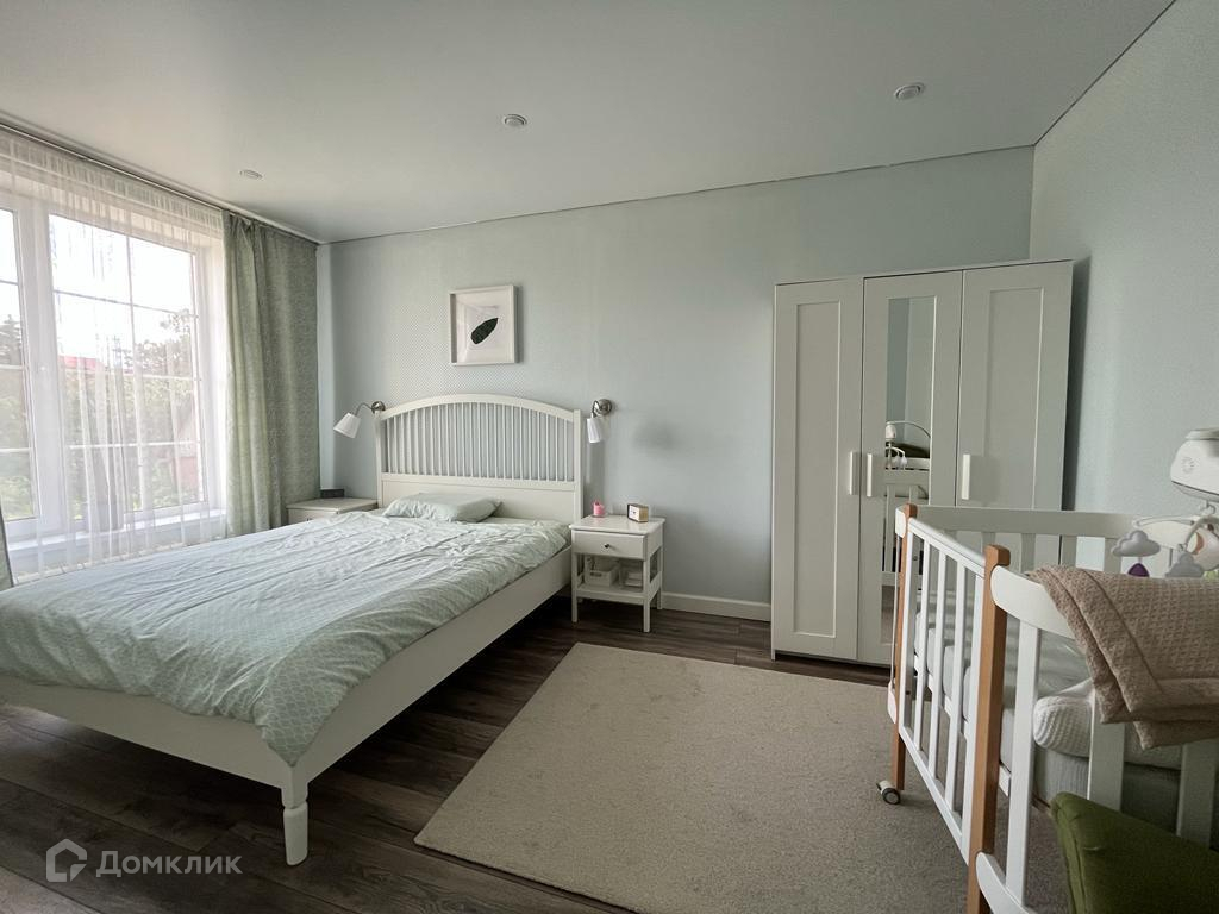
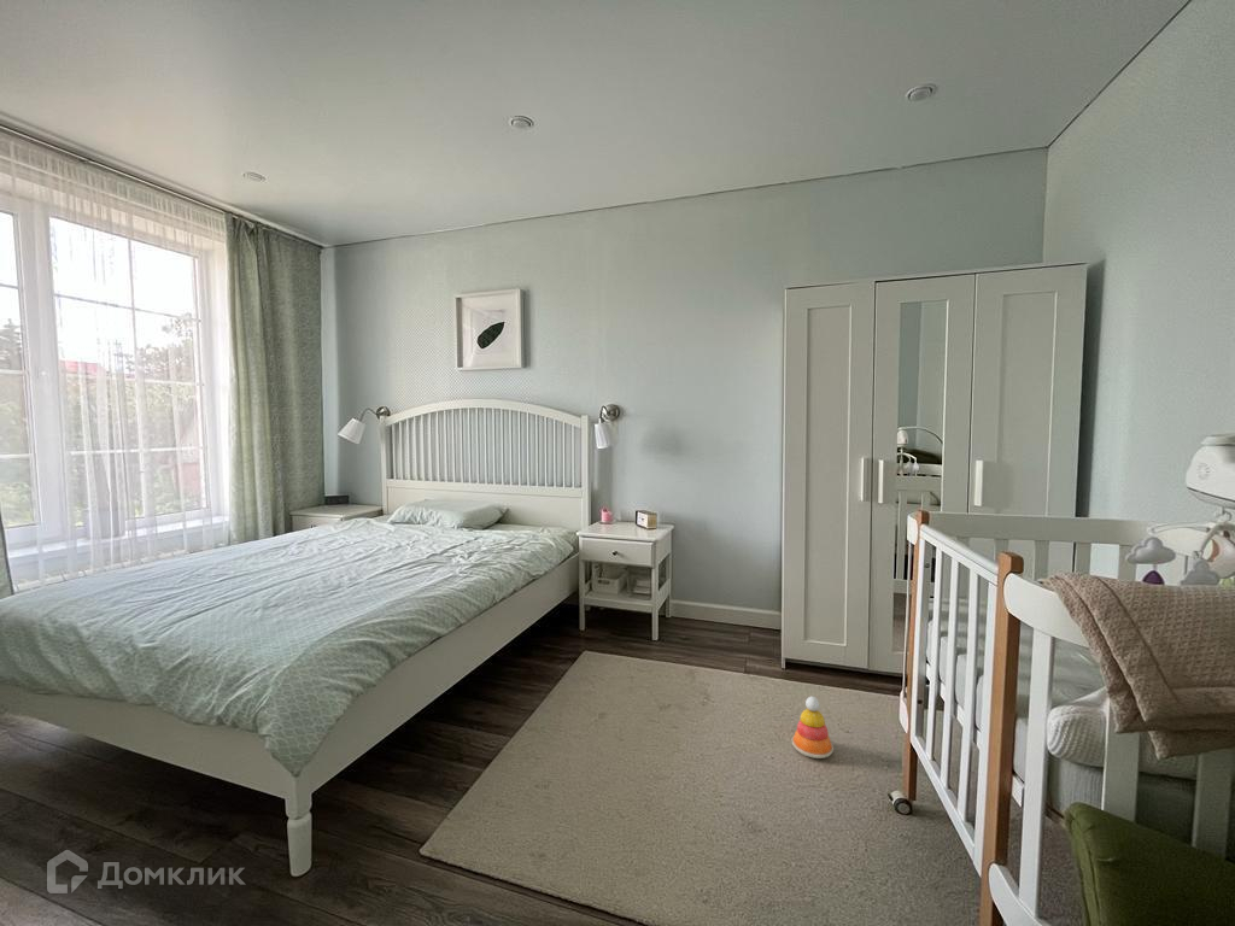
+ stacking toy [791,696,835,760]
